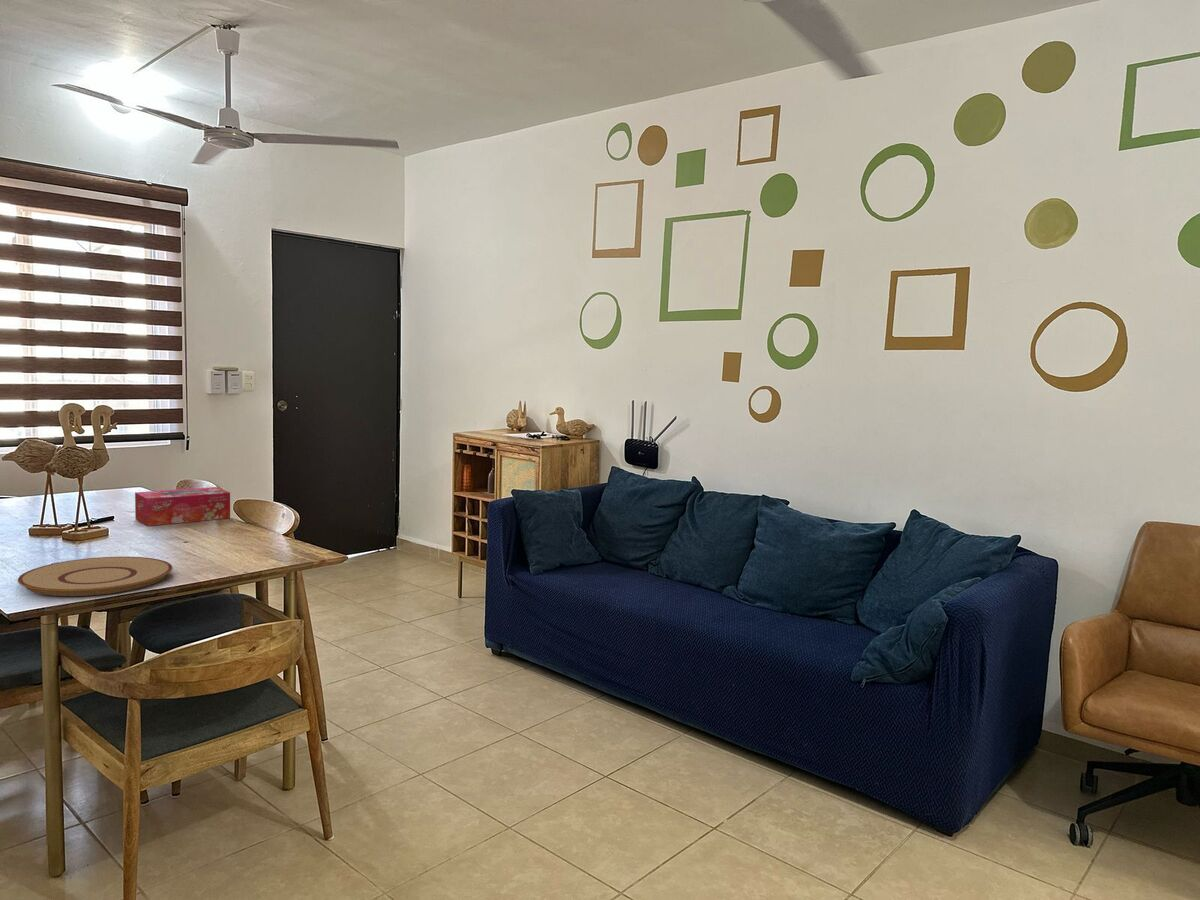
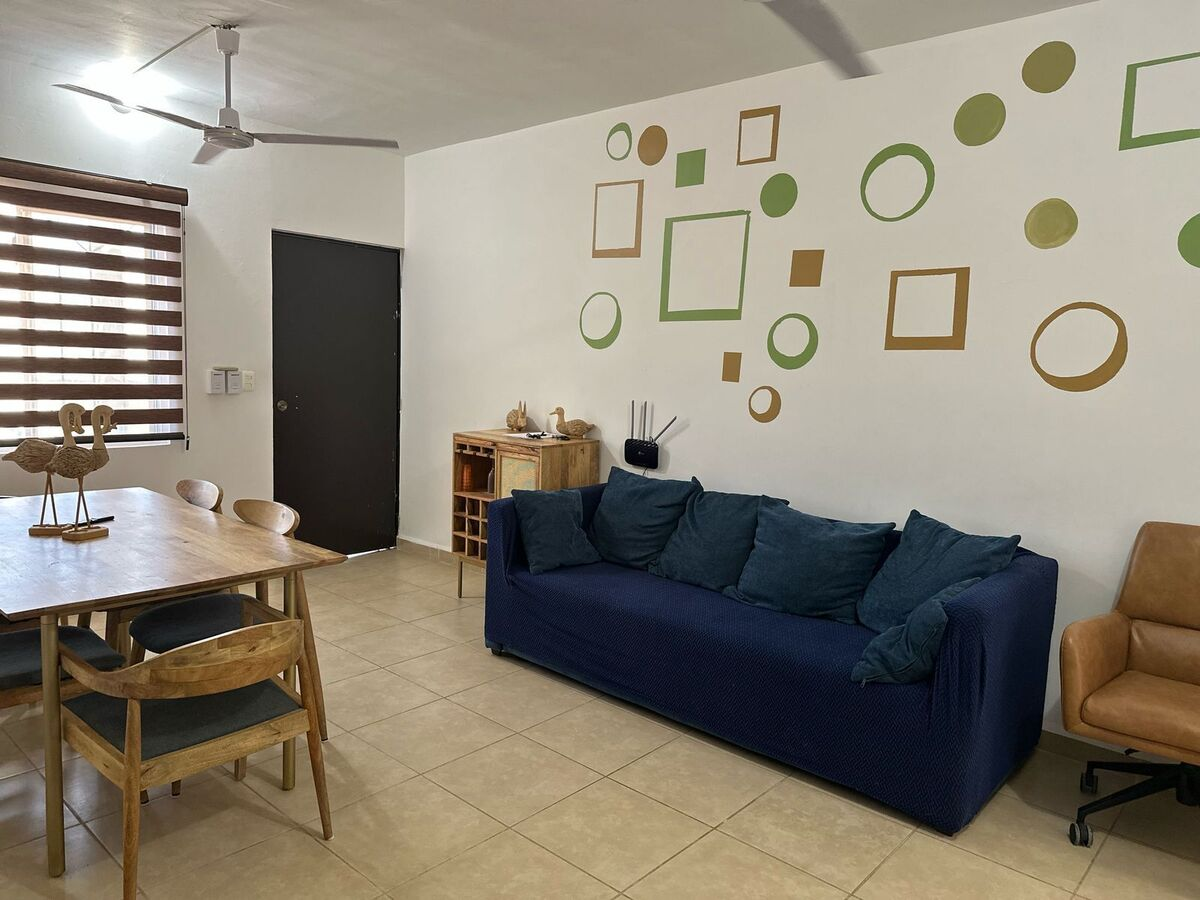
- plate [17,556,174,597]
- tissue box [134,486,231,527]
